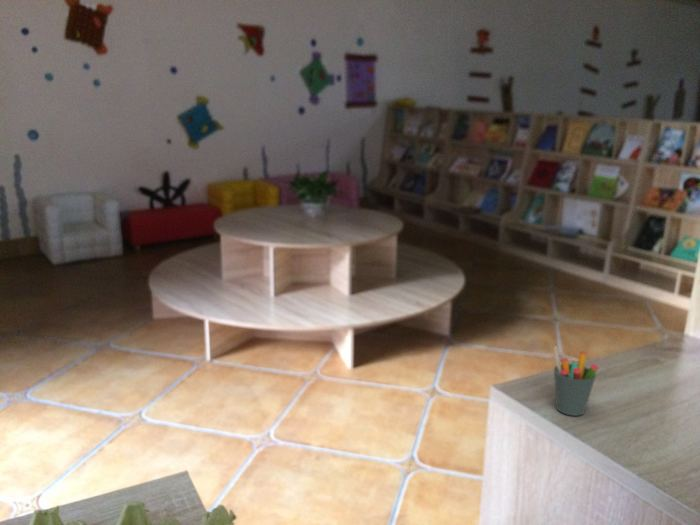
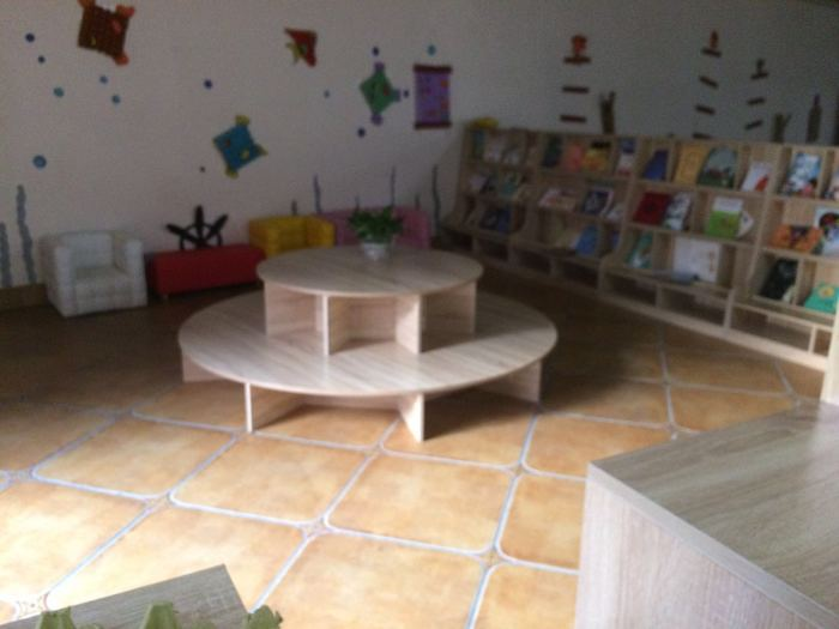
- pen holder [553,345,599,417]
